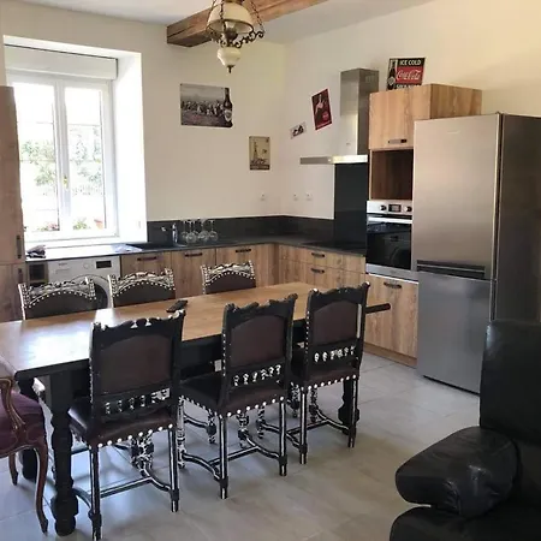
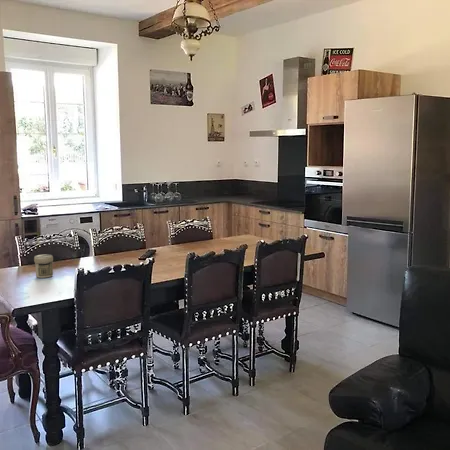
+ jar [33,253,54,279]
